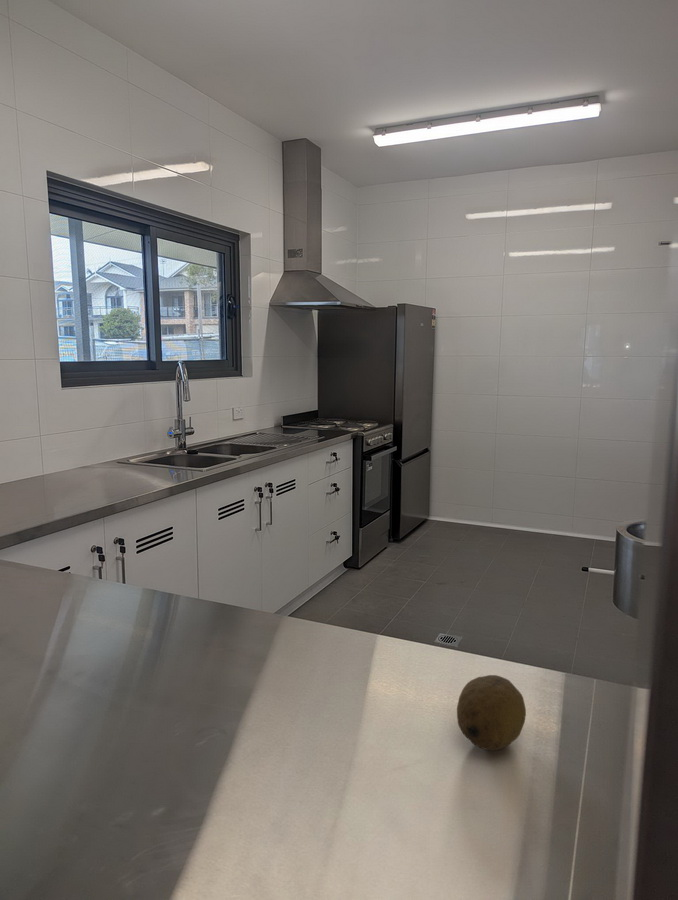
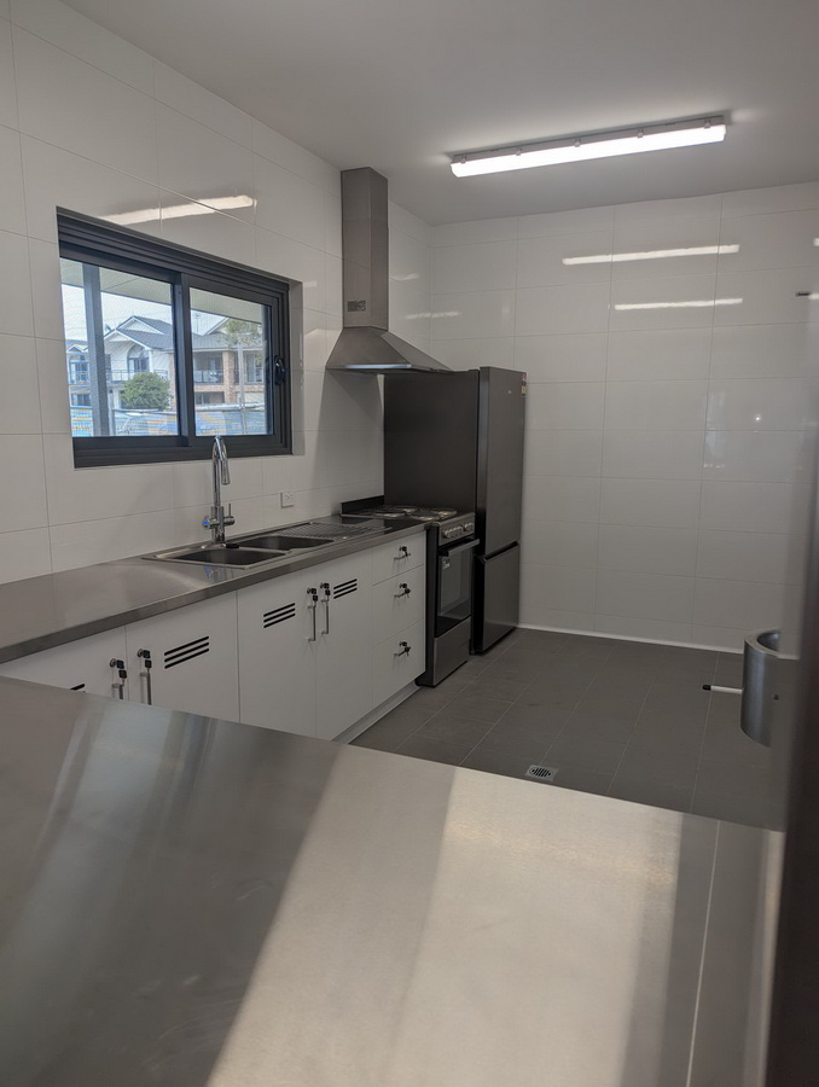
- fruit [456,674,527,751]
